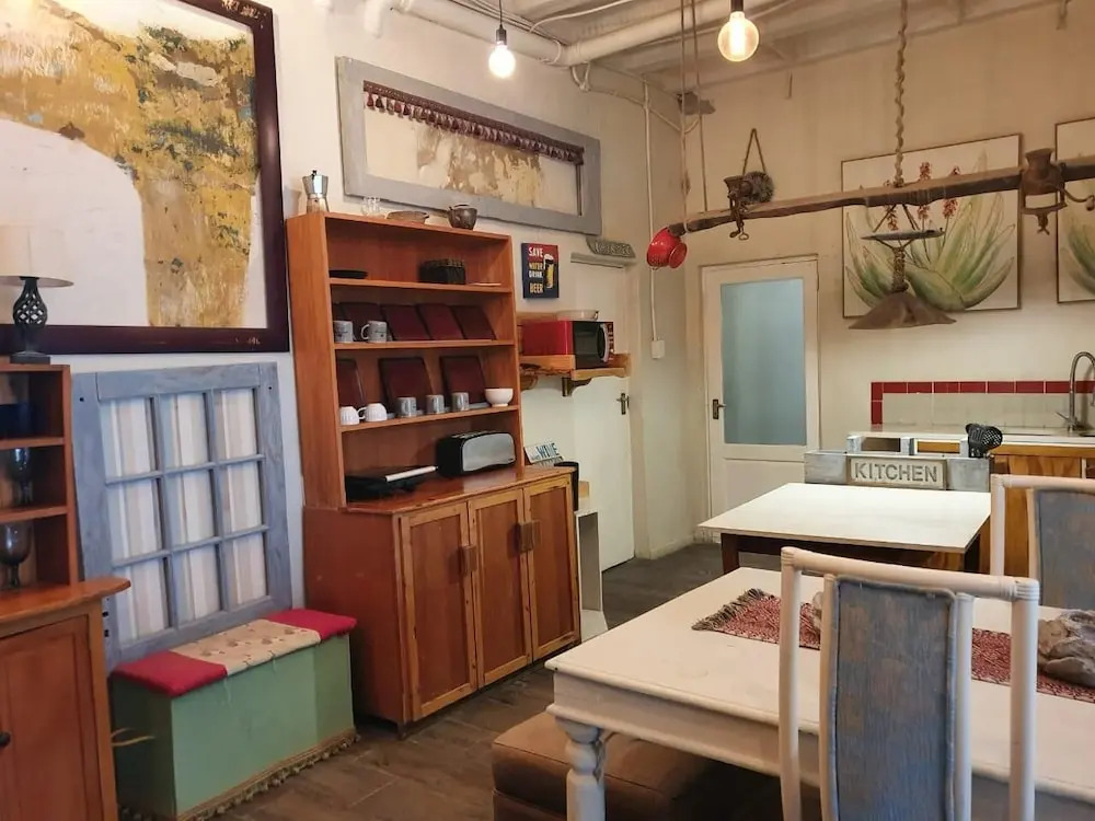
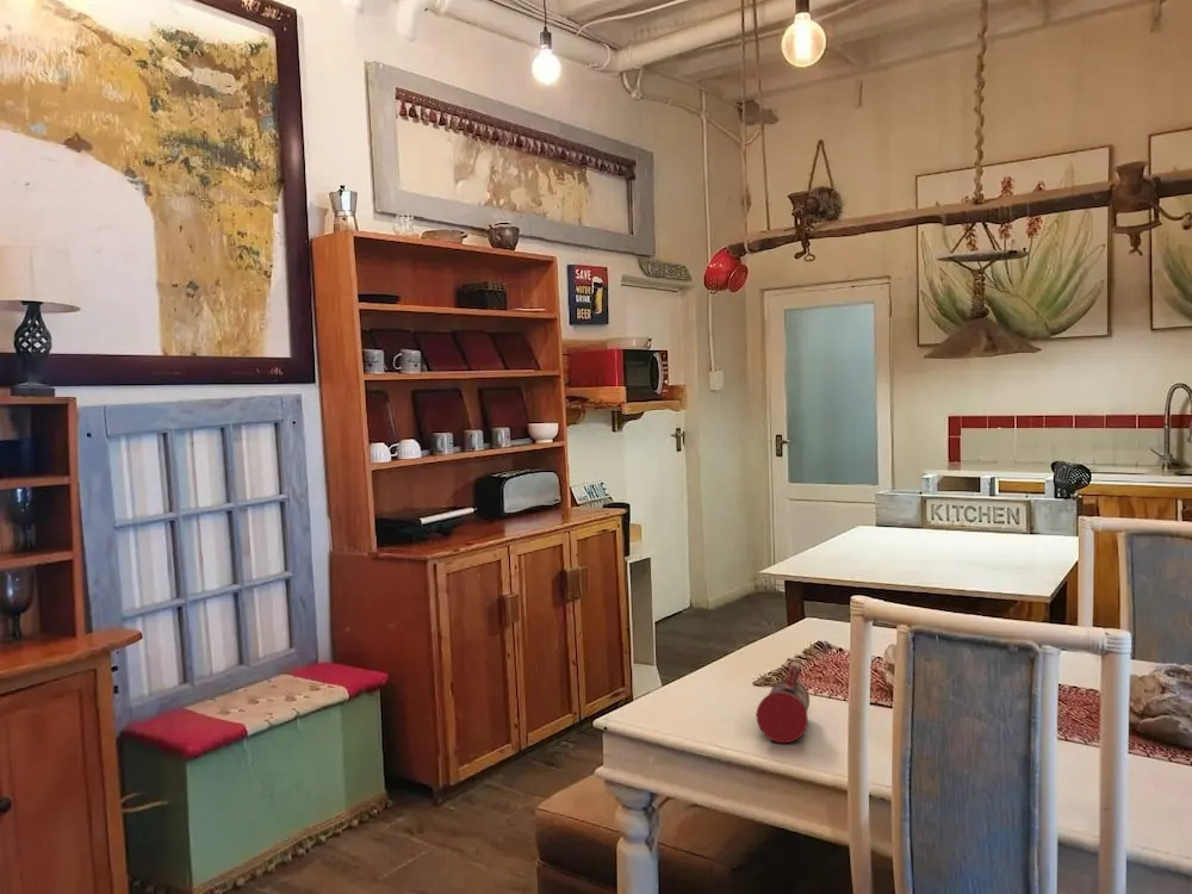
+ beer mug [756,658,811,744]
